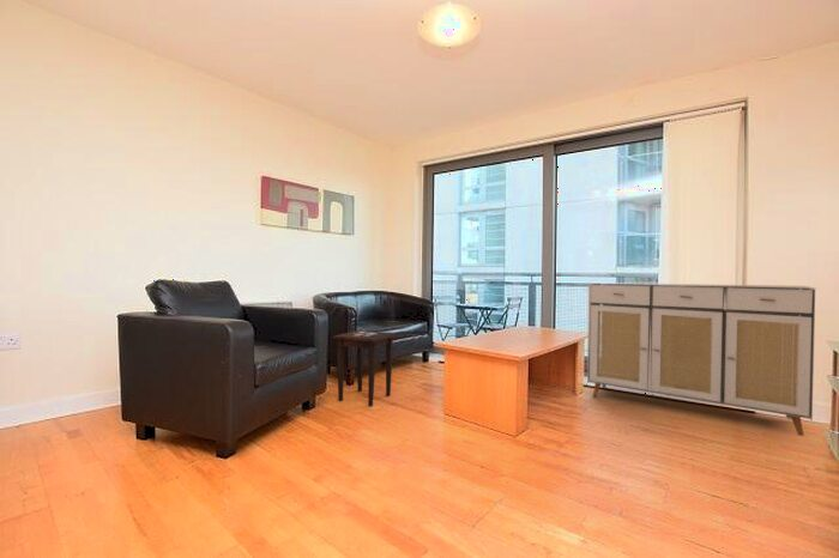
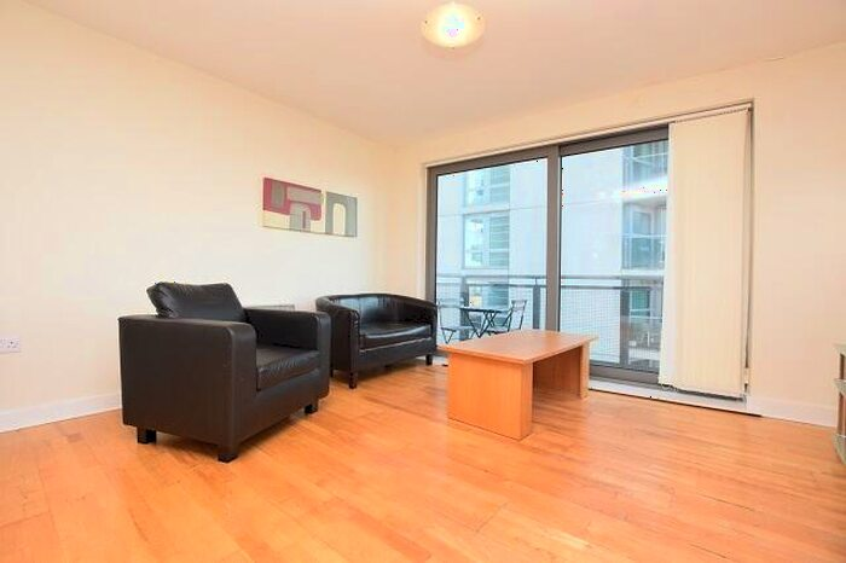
- sideboard [586,281,817,437]
- side table [331,329,399,407]
